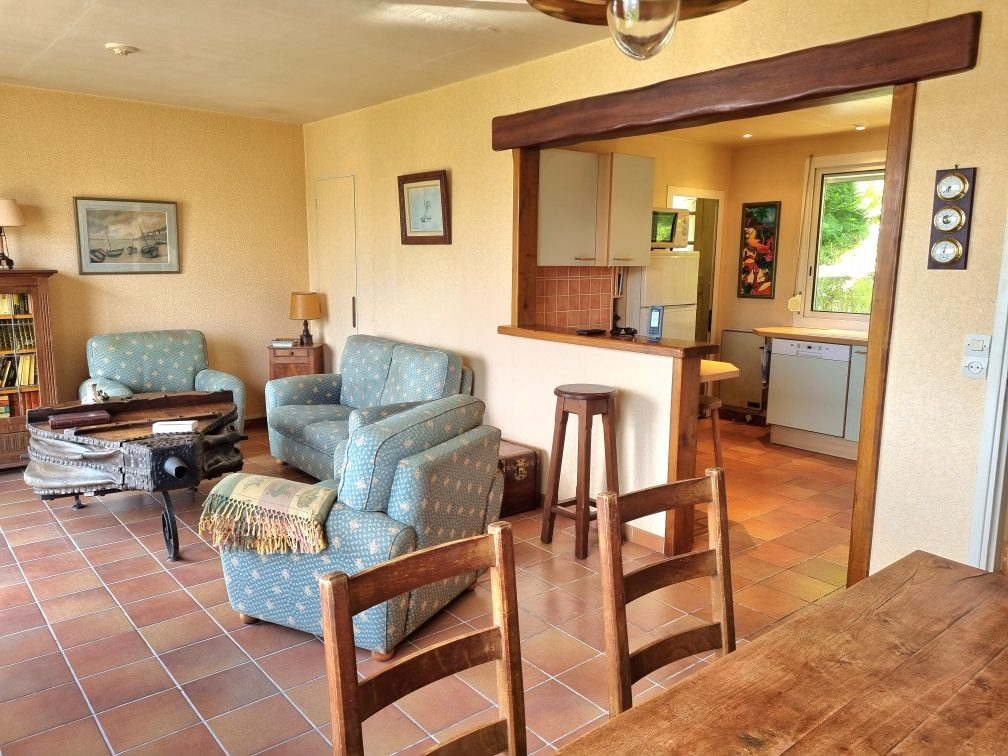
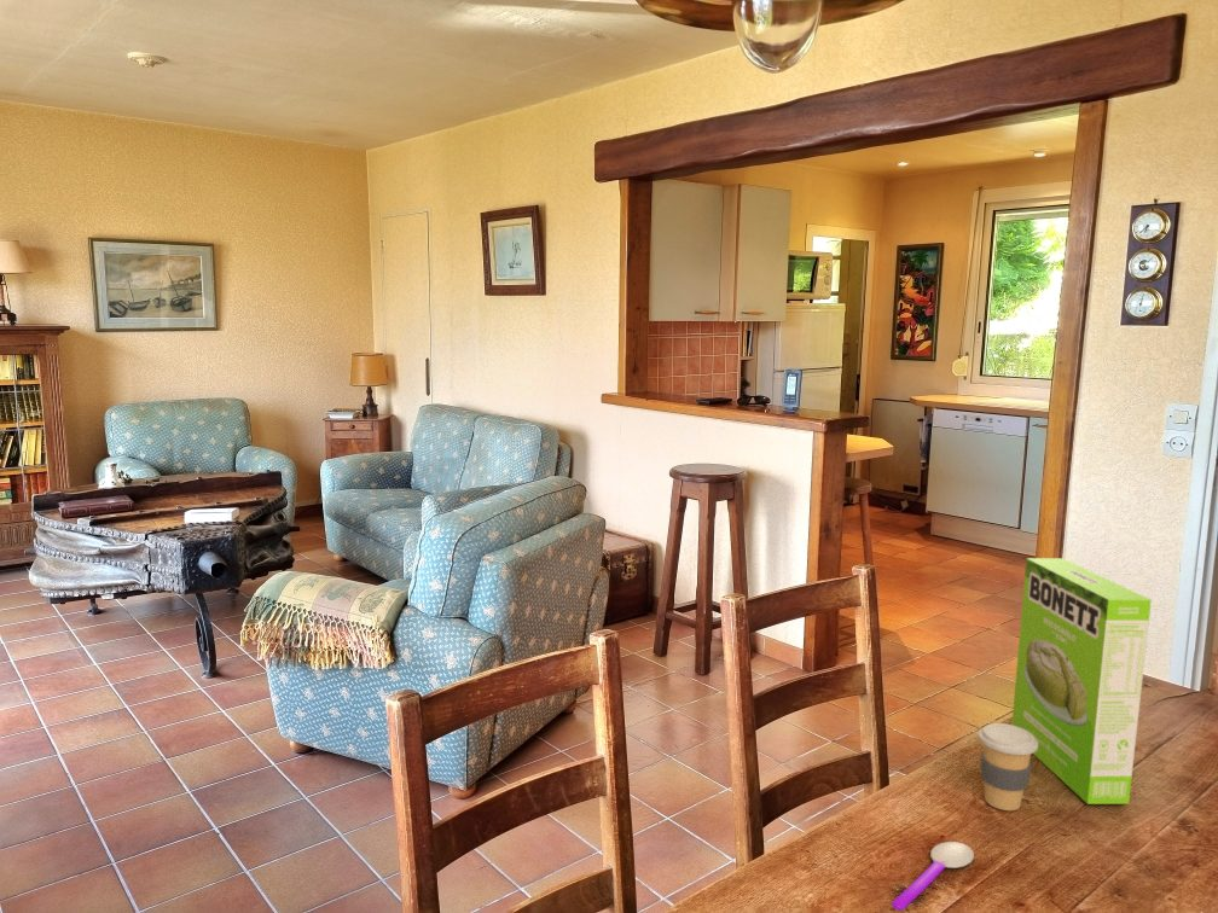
+ spoon [891,841,975,912]
+ coffee cup [978,722,1038,812]
+ cake mix box [1010,557,1153,806]
